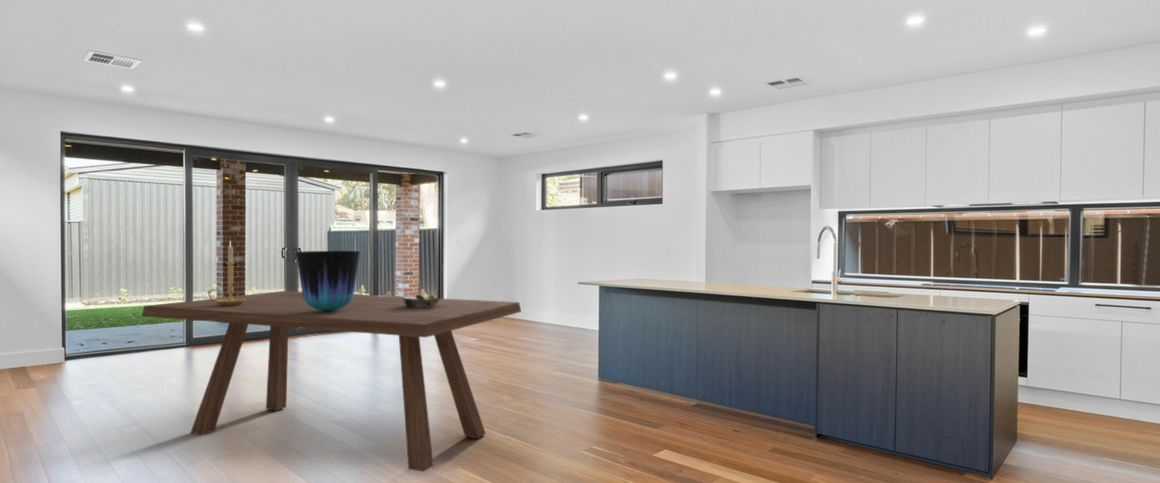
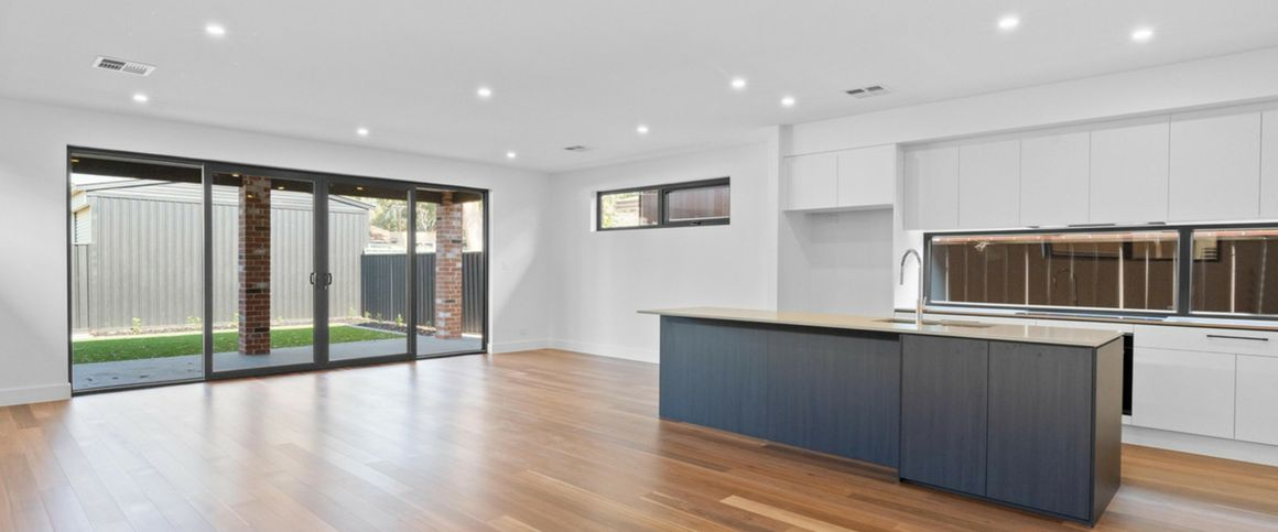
- decorative bowl [401,288,444,308]
- dining table [141,290,522,472]
- candle holder [206,240,246,306]
- vase [295,250,361,311]
